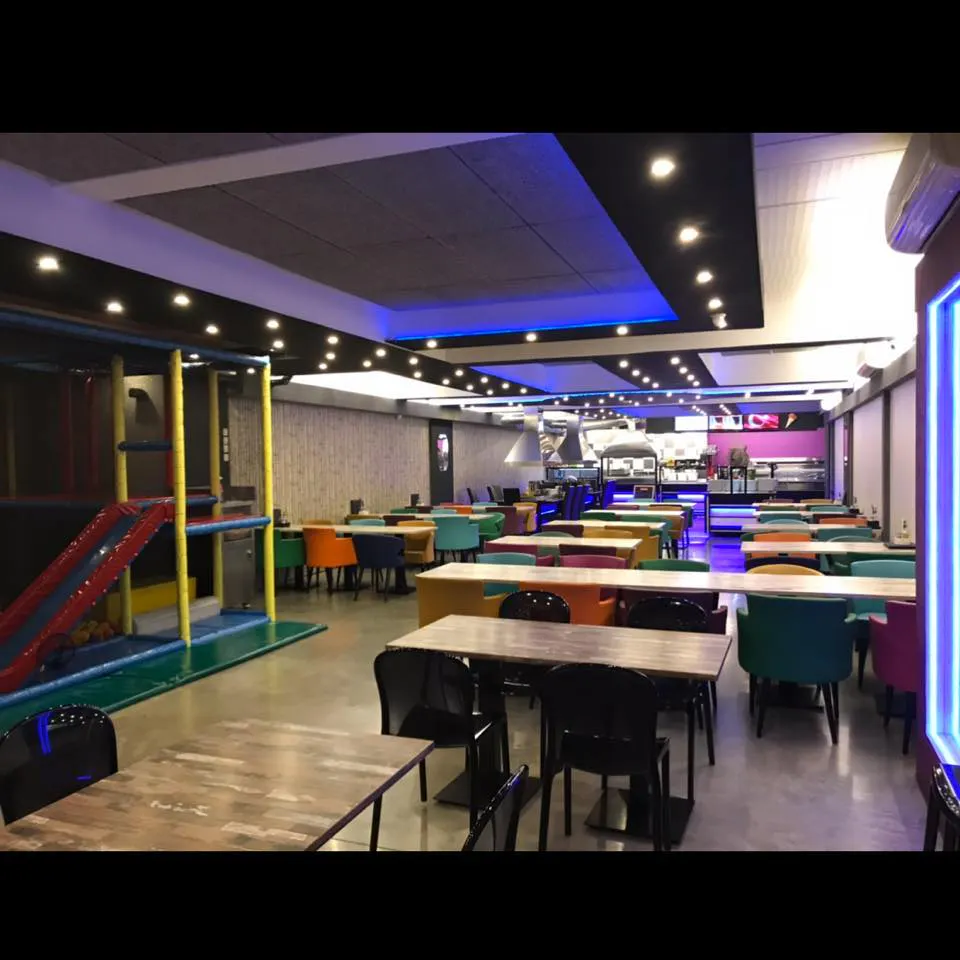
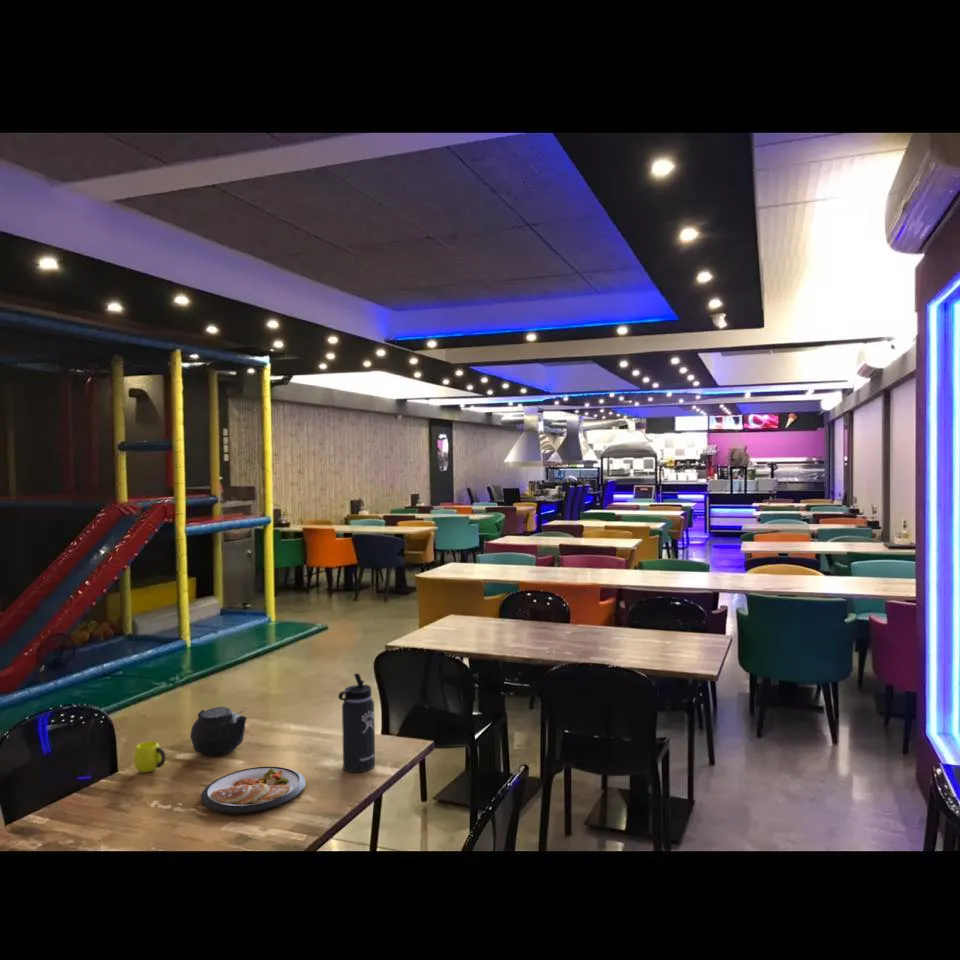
+ teapot [189,705,248,757]
+ thermos bottle [337,672,376,773]
+ dish [200,766,306,815]
+ cup [133,740,166,773]
